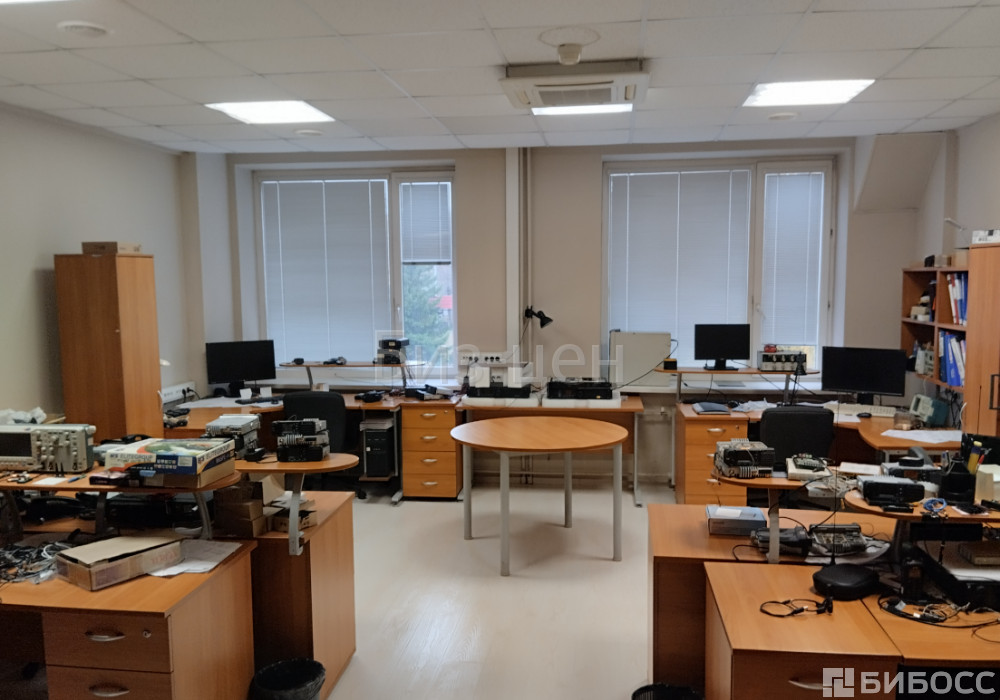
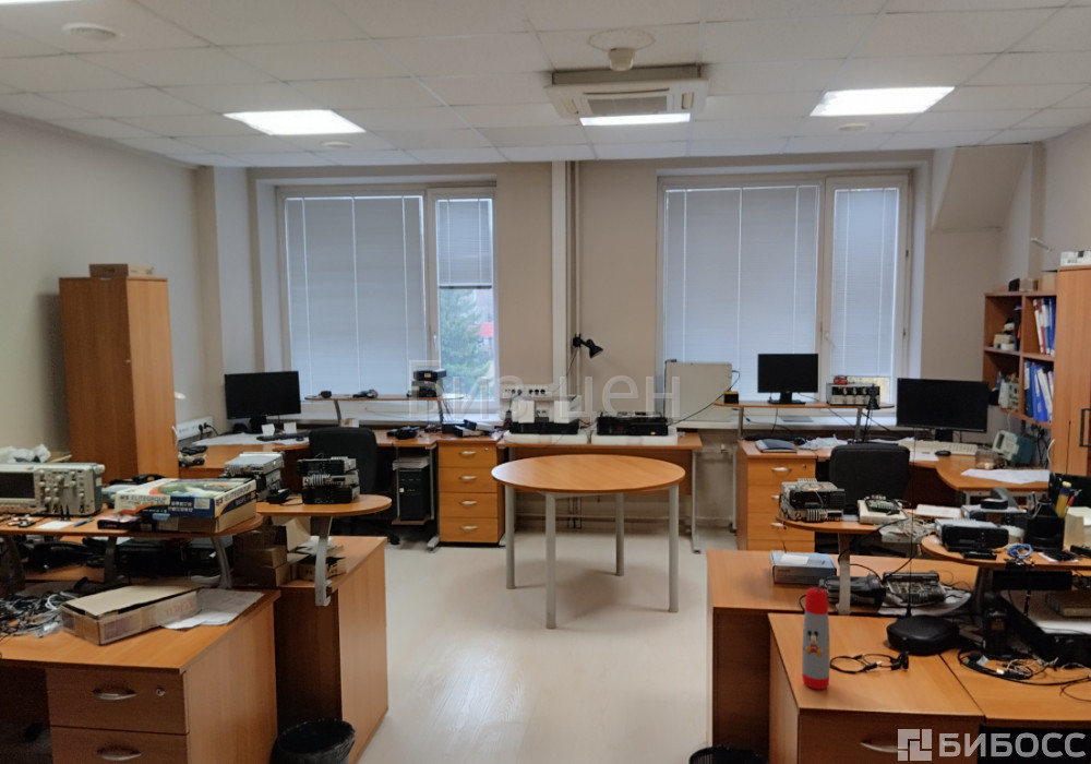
+ water bottle [801,587,830,690]
